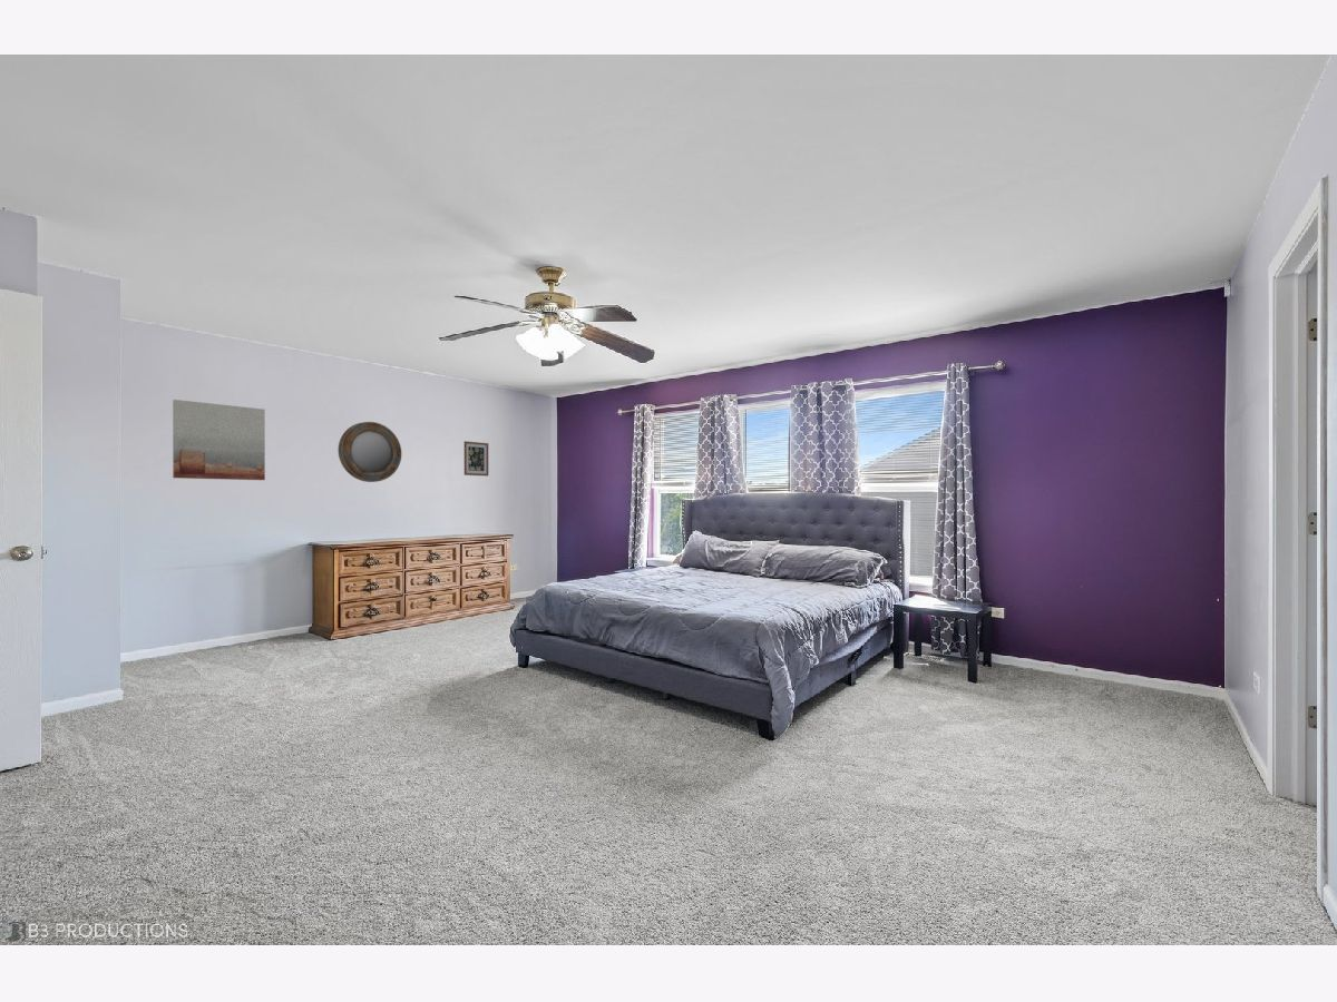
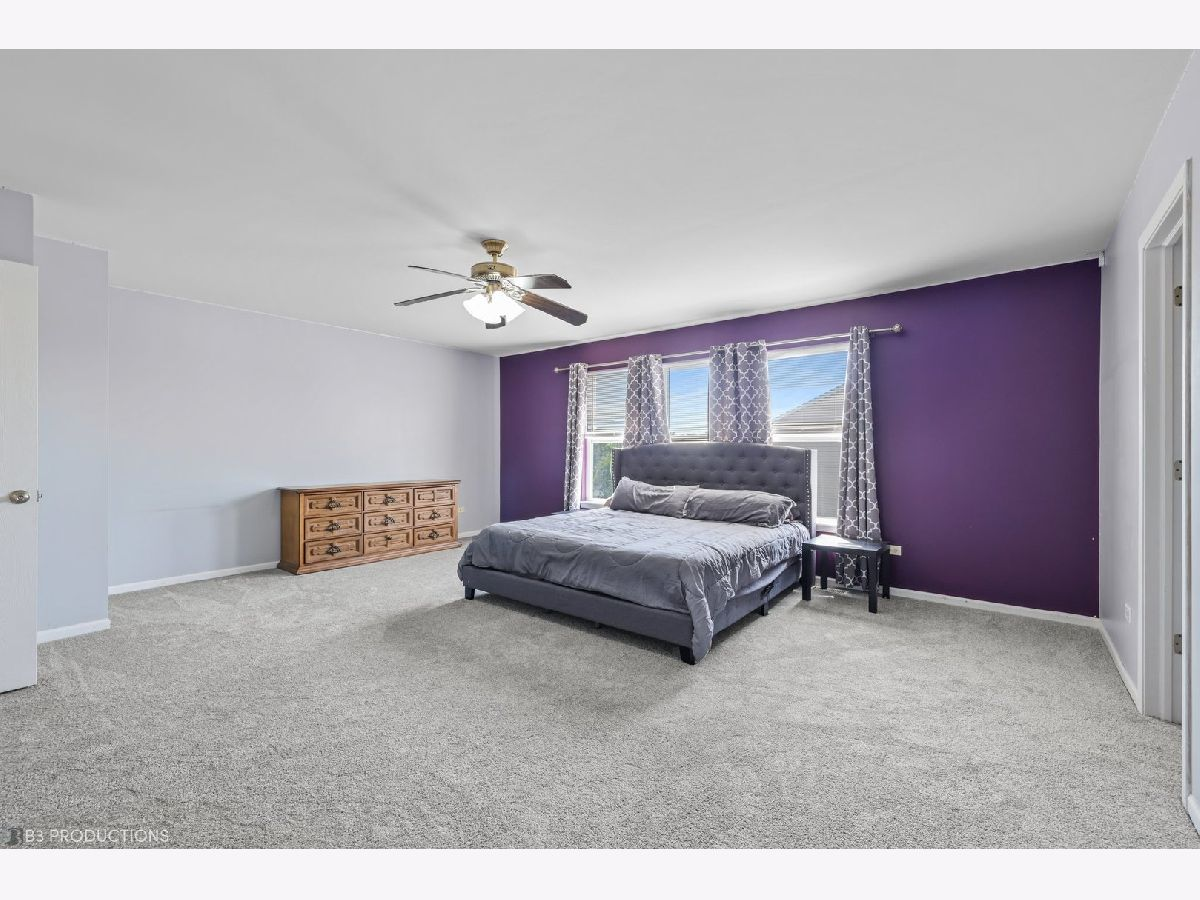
- wall art [463,440,489,478]
- home mirror [338,421,402,483]
- wall art [172,399,266,481]
